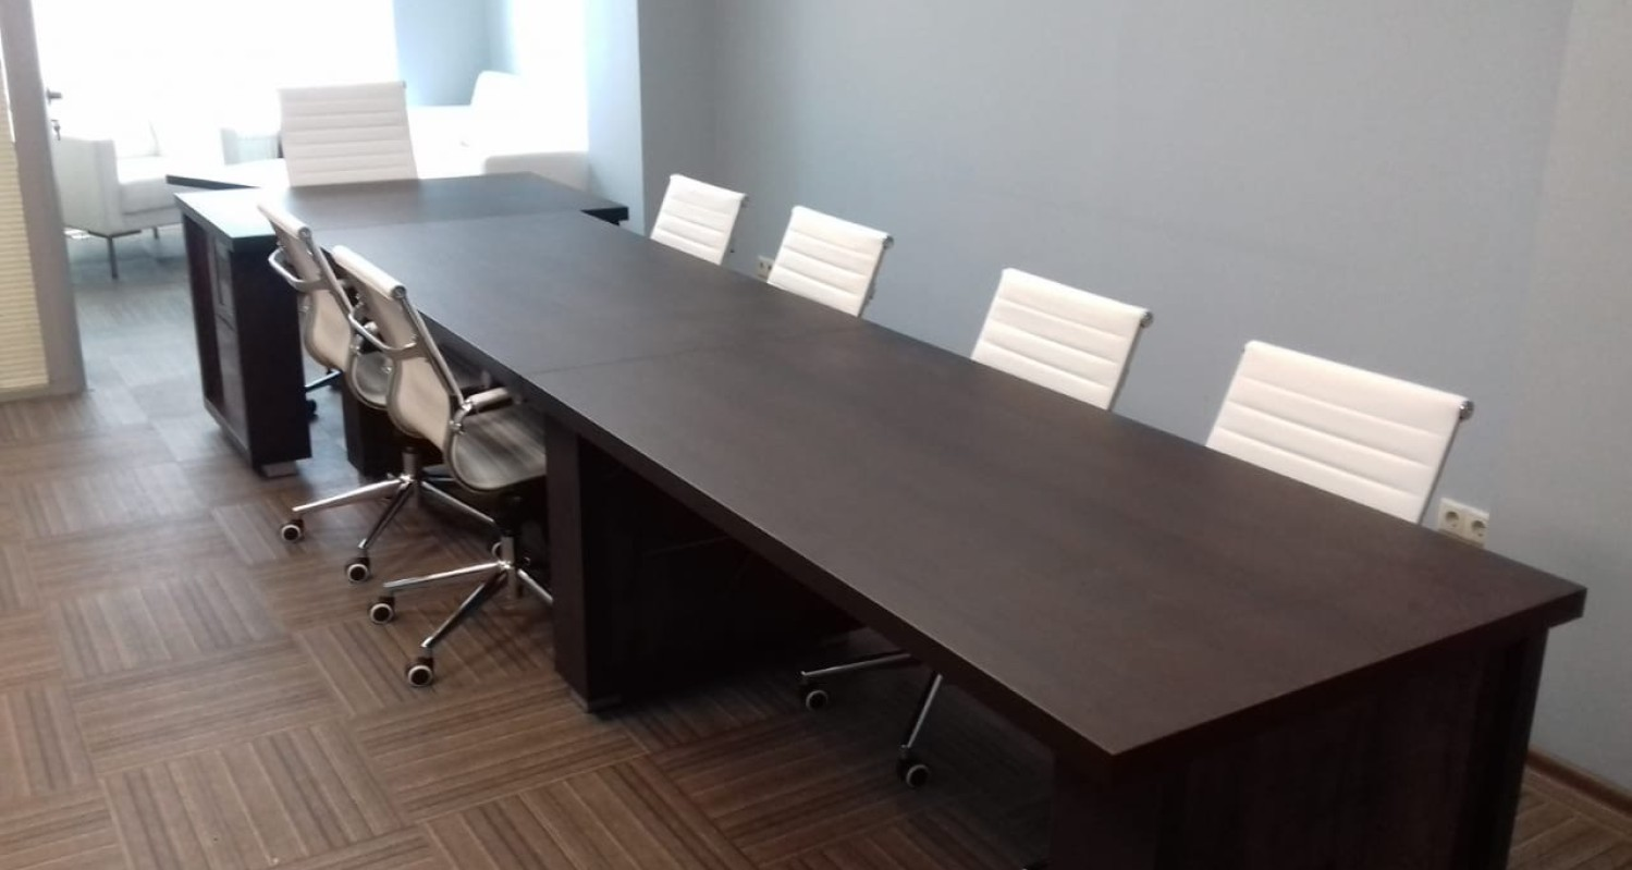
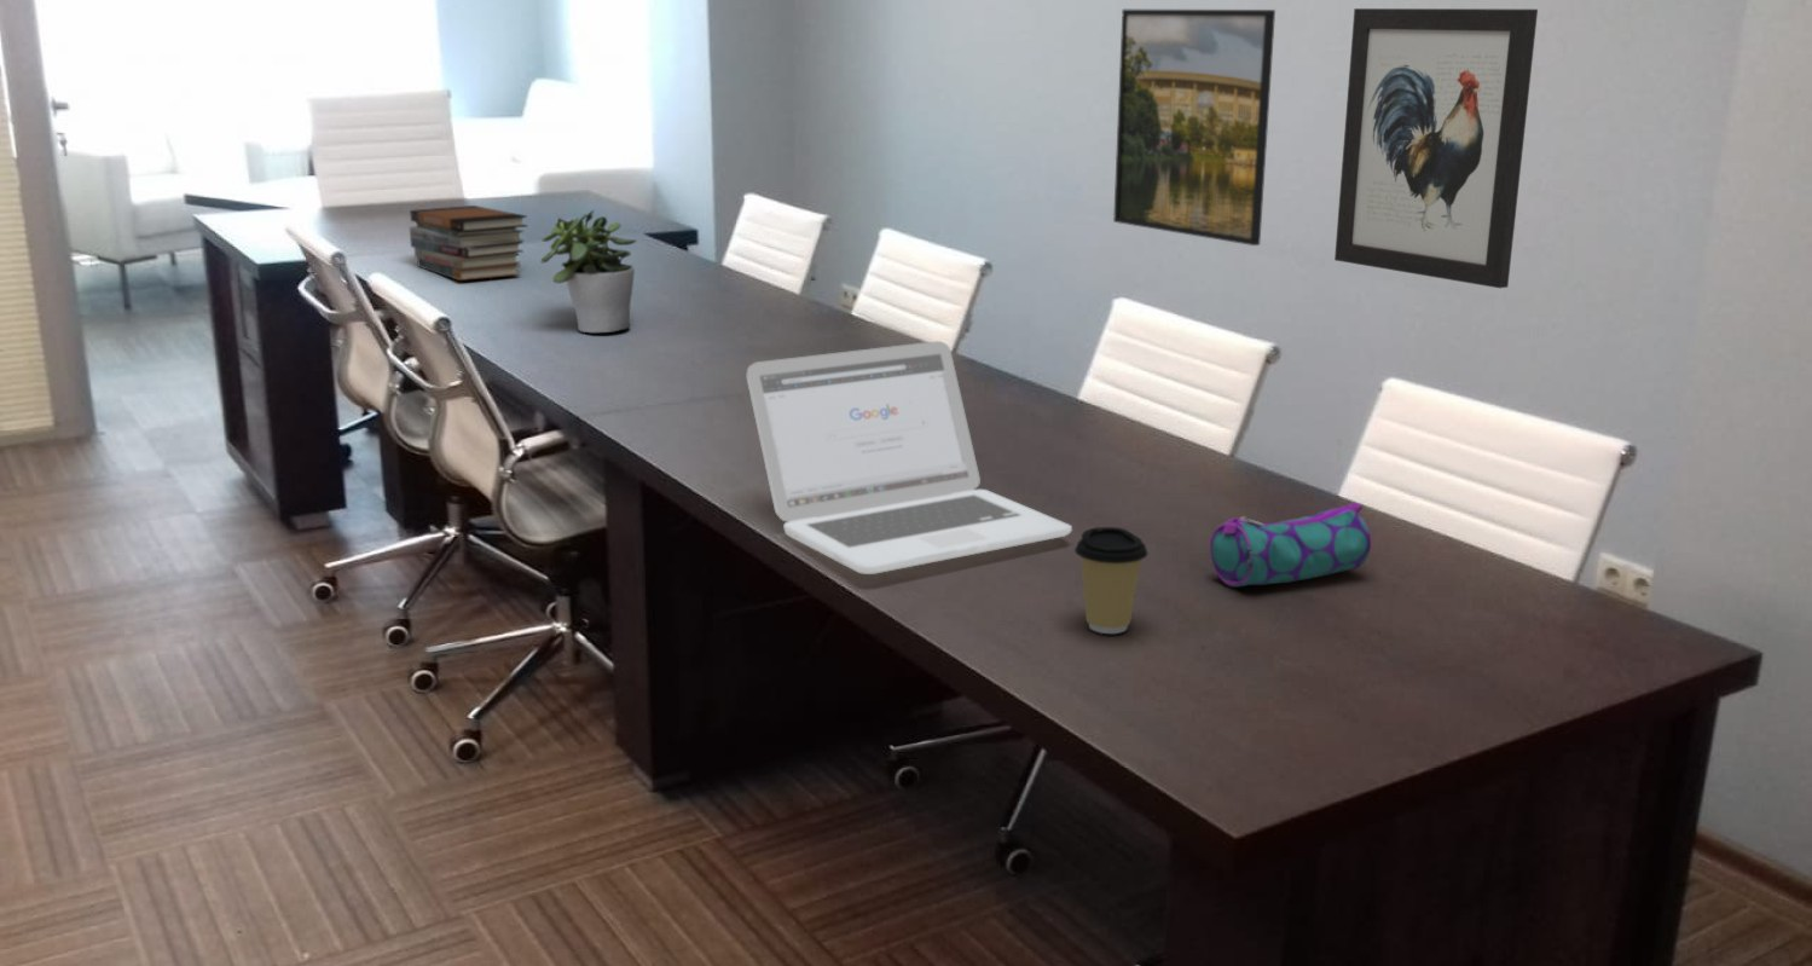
+ wall art [1333,7,1539,289]
+ book stack [409,204,528,282]
+ coffee cup [1073,526,1148,635]
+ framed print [1112,8,1276,247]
+ laptop [746,340,1073,575]
+ pencil case [1209,501,1372,588]
+ potted plant [540,209,637,334]
